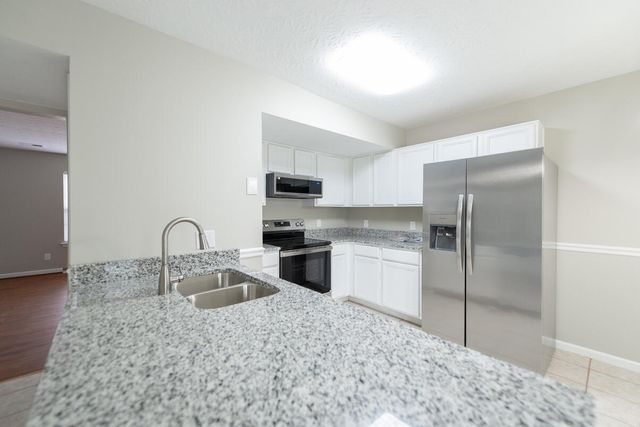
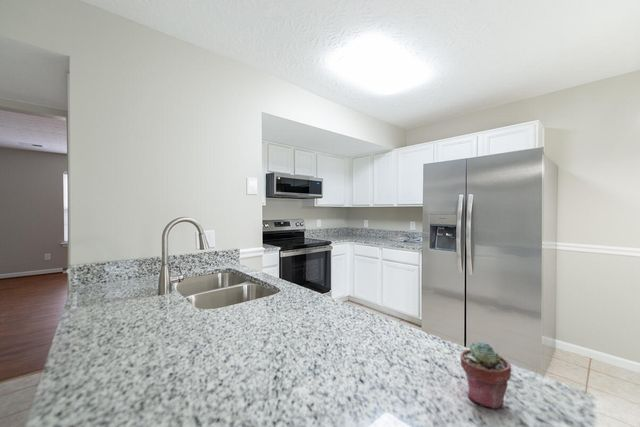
+ potted succulent [459,341,512,410]
